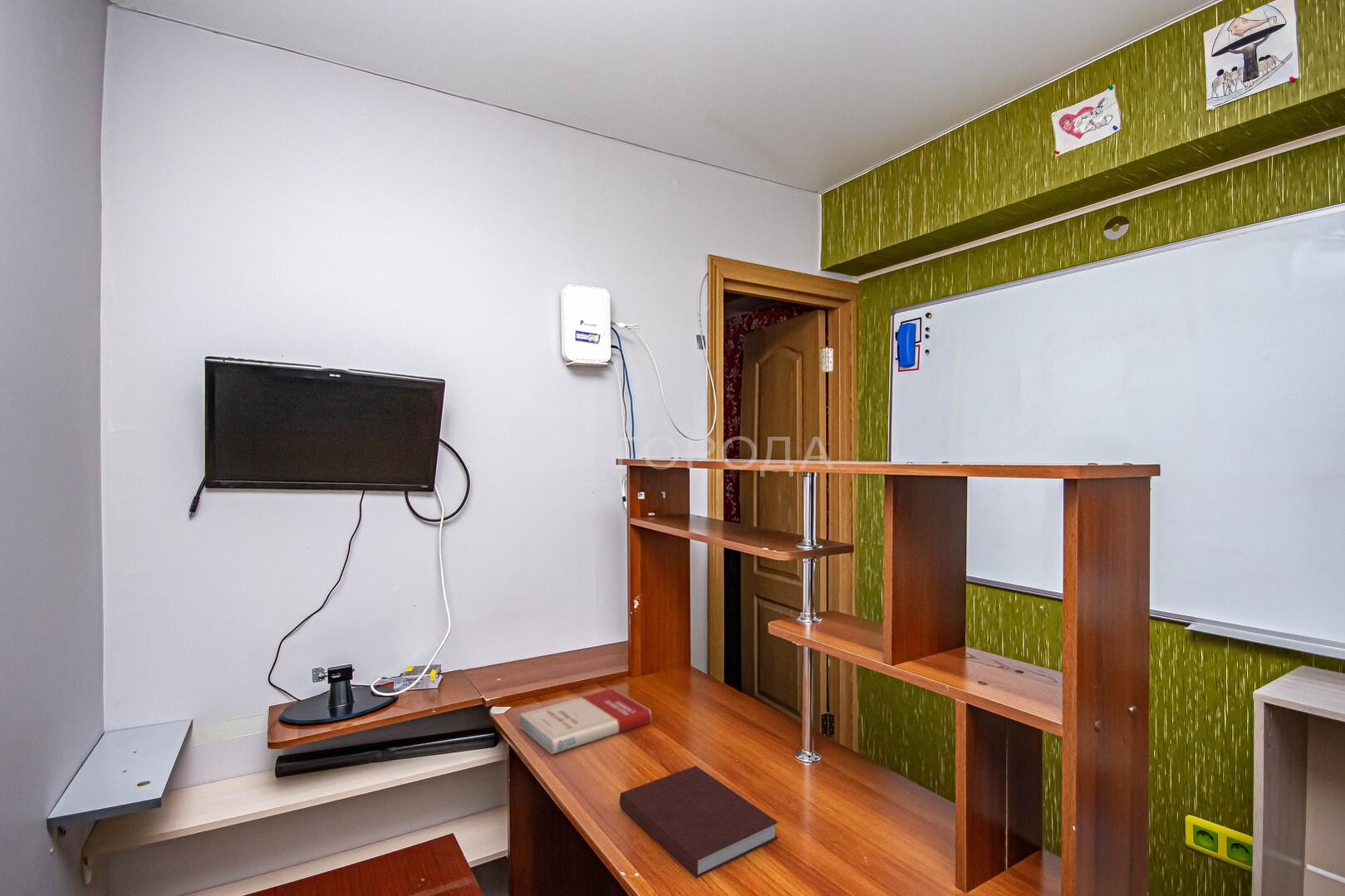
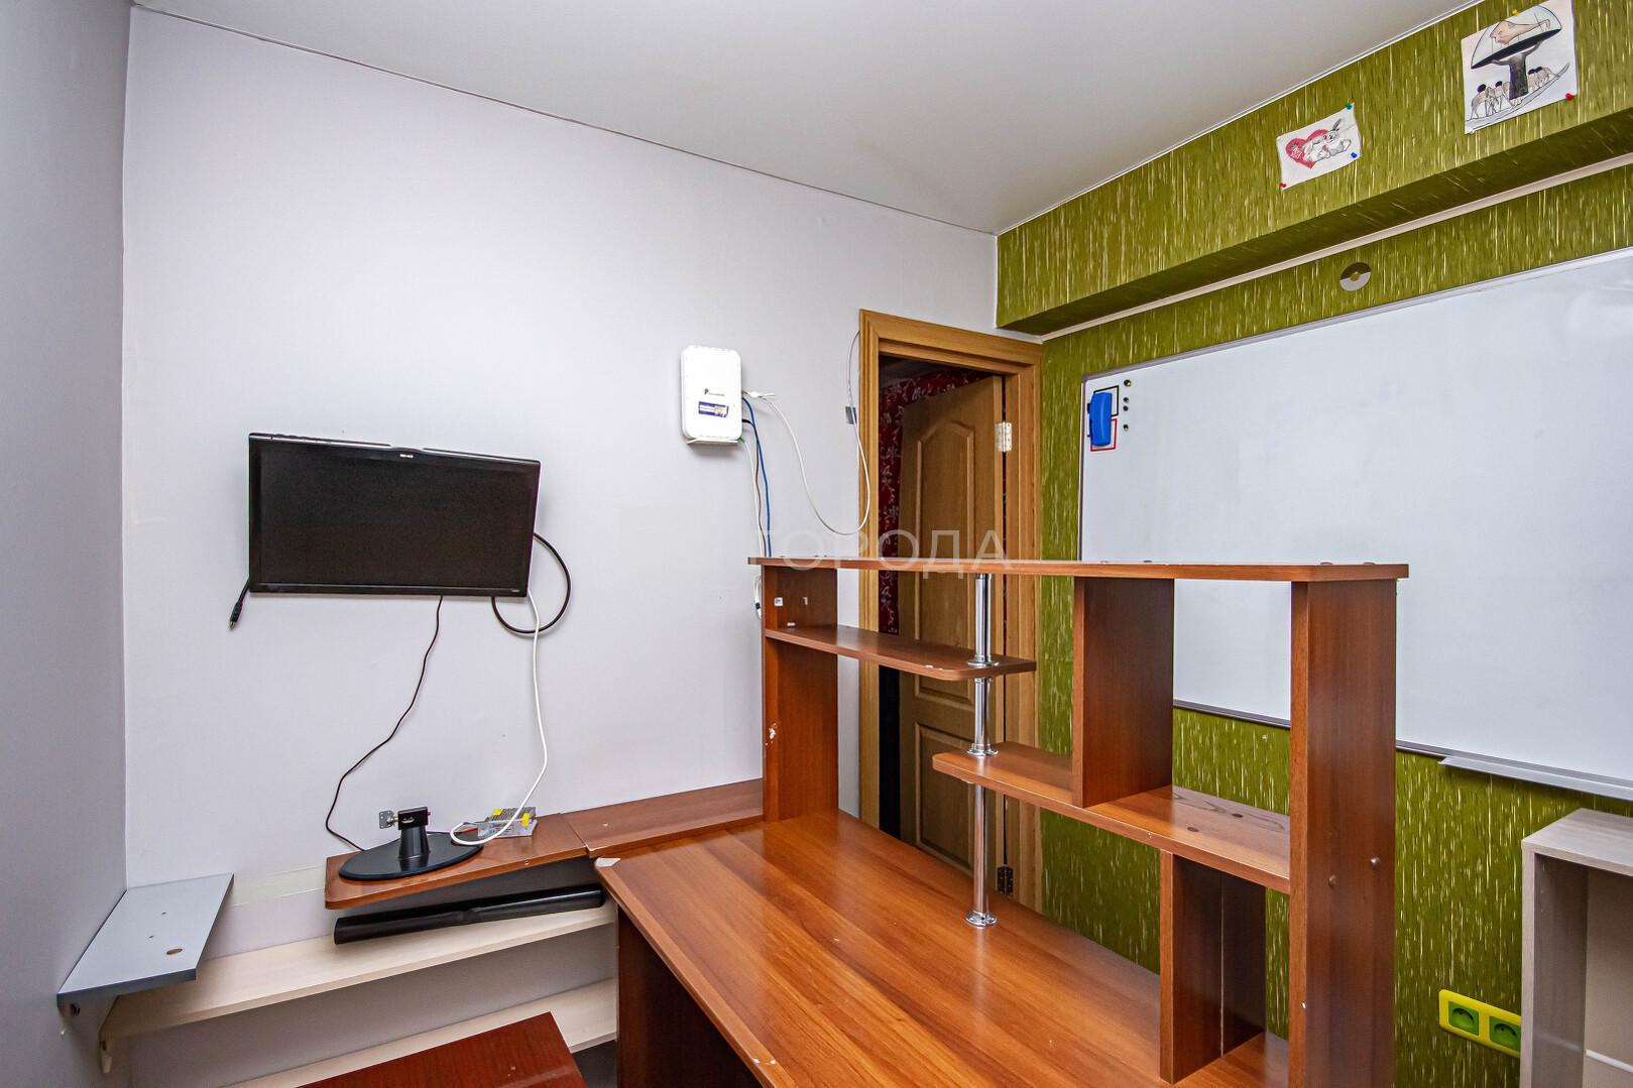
- notebook [619,765,779,879]
- book [519,688,652,755]
